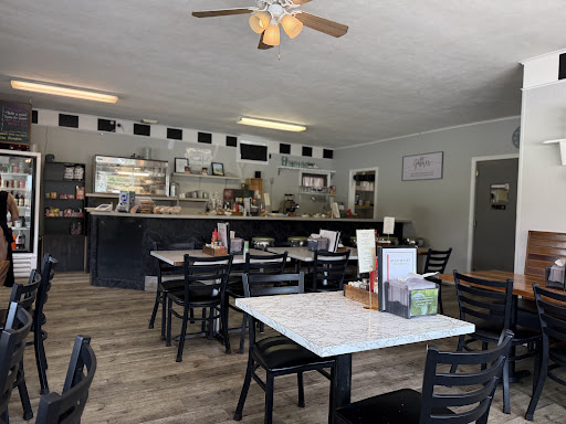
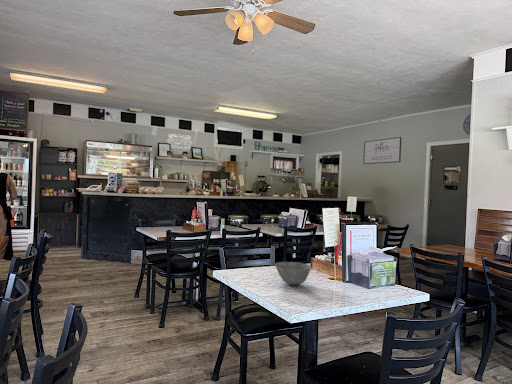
+ bowl [274,261,312,286]
